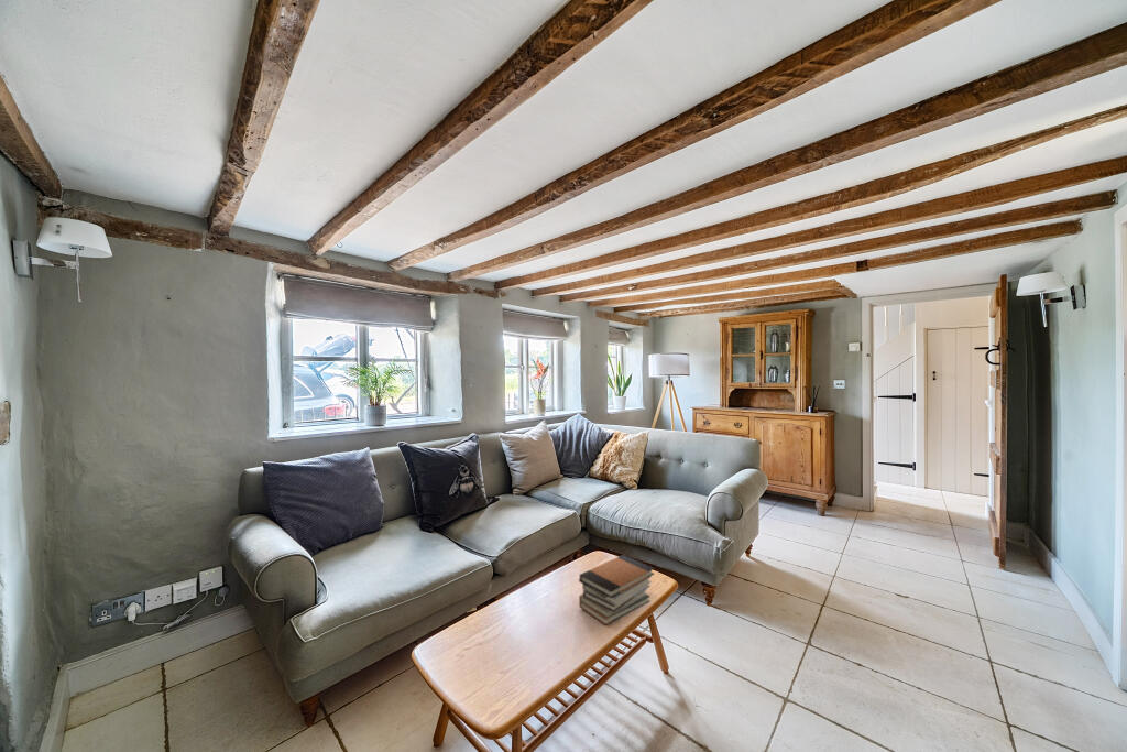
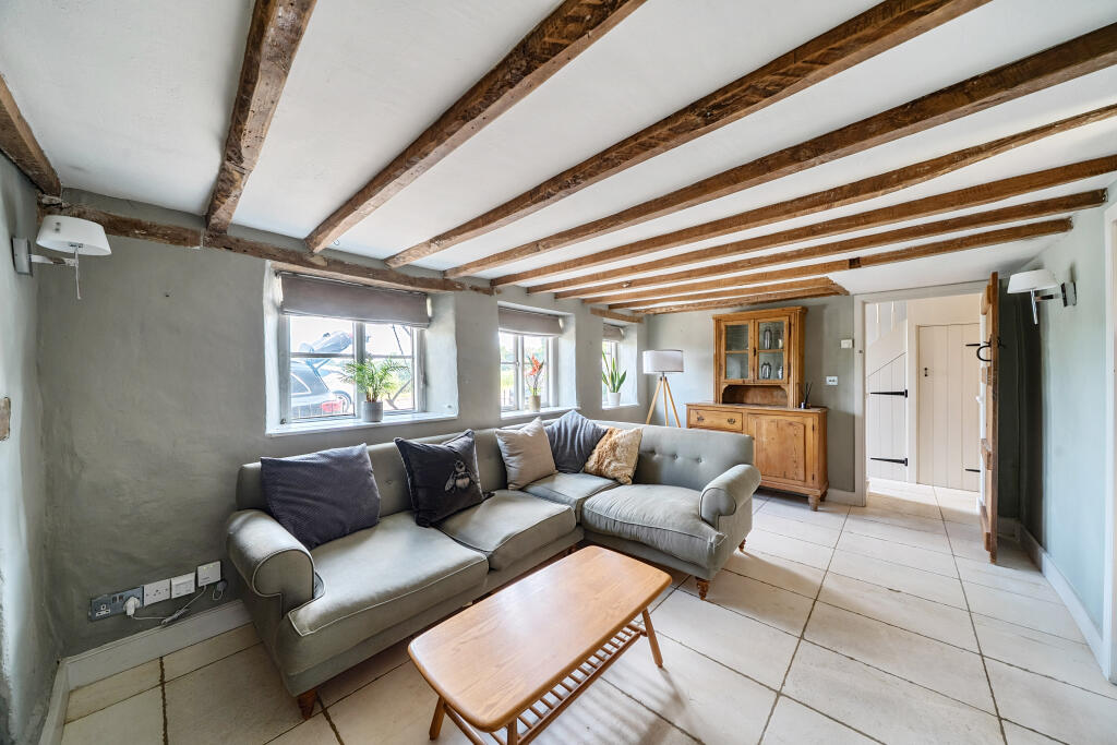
- book stack [578,554,655,626]
